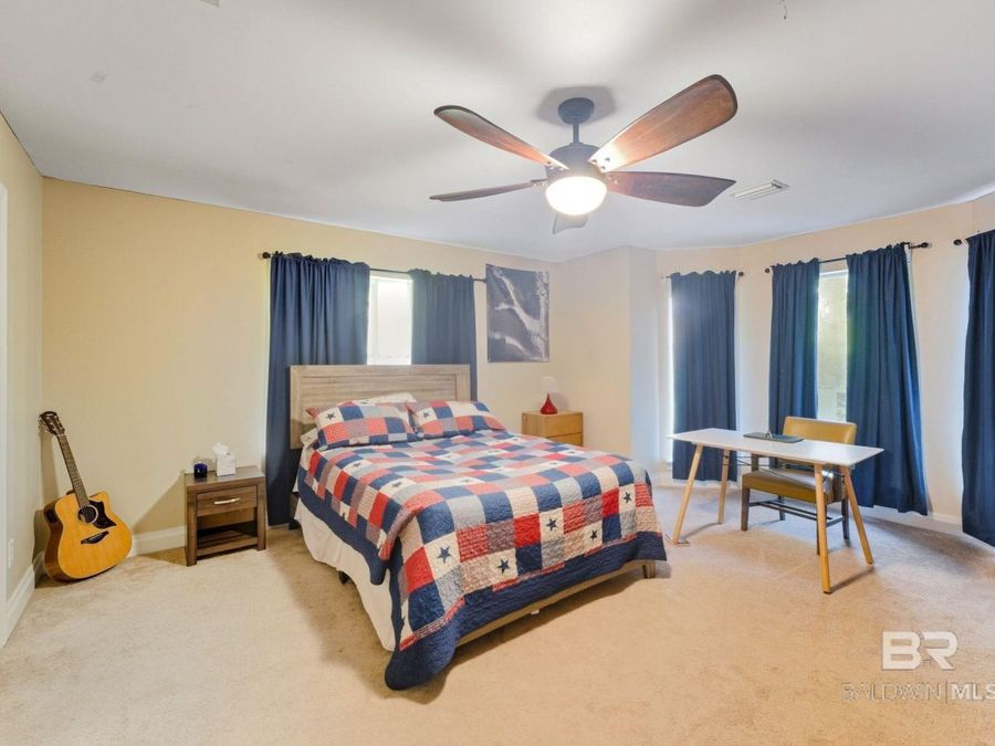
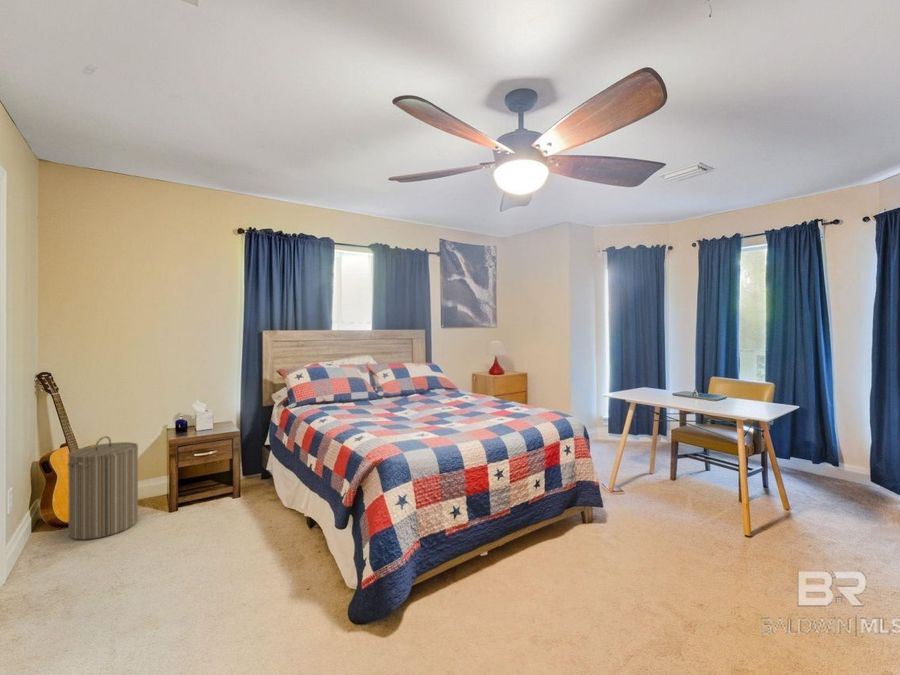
+ laundry hamper [67,435,139,541]
